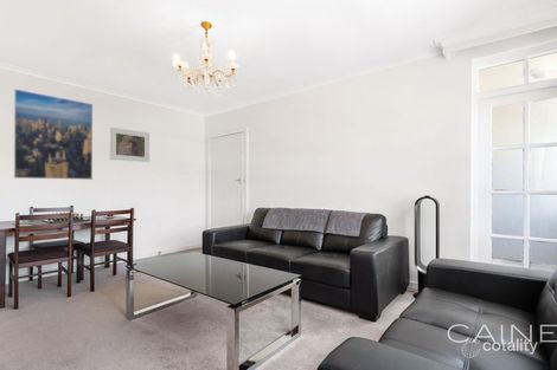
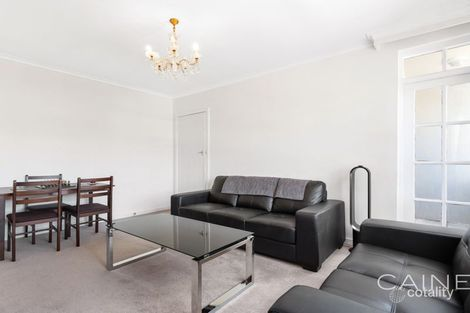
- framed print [109,126,151,163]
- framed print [13,89,94,181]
